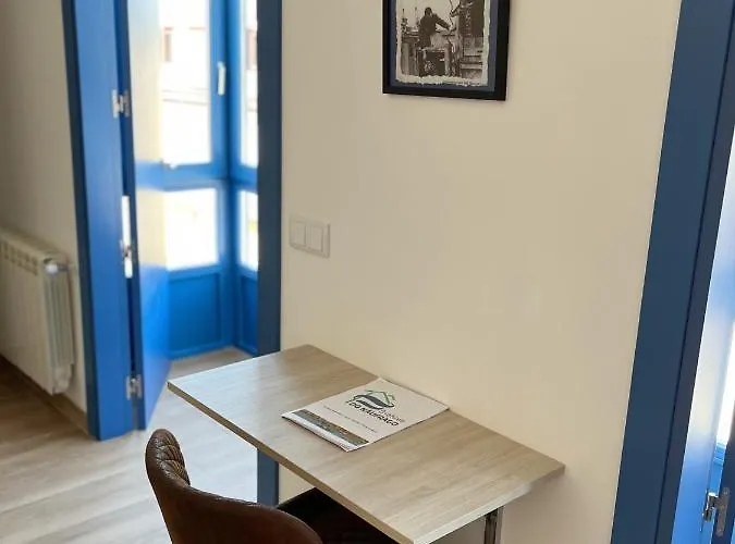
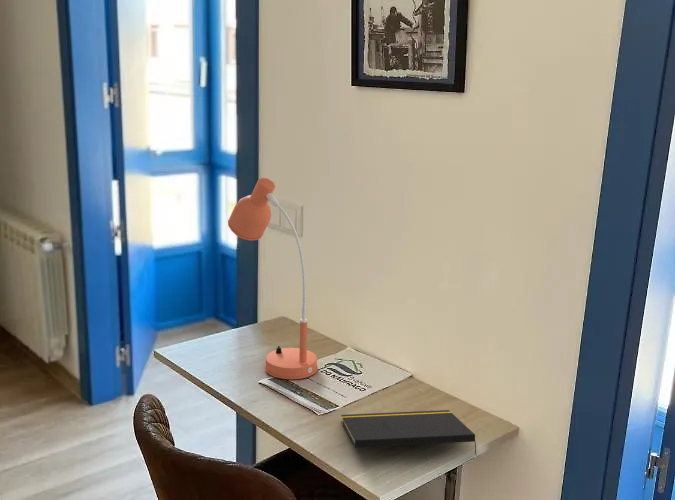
+ desk lamp [227,177,319,380]
+ notepad [340,409,478,457]
